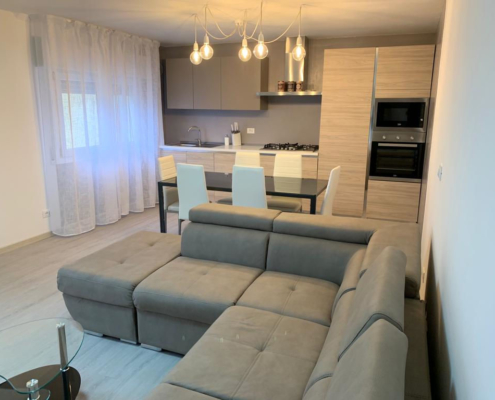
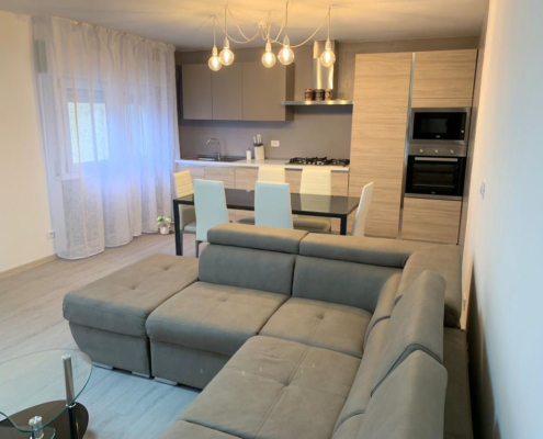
+ potted plant [155,215,174,236]
